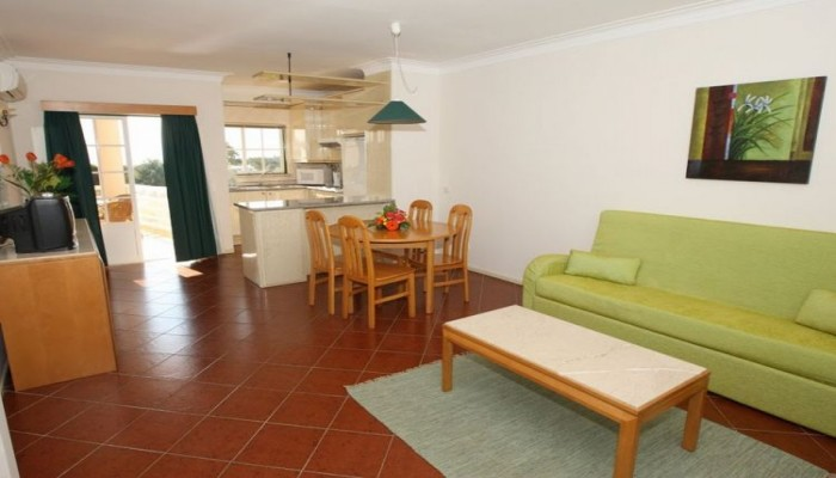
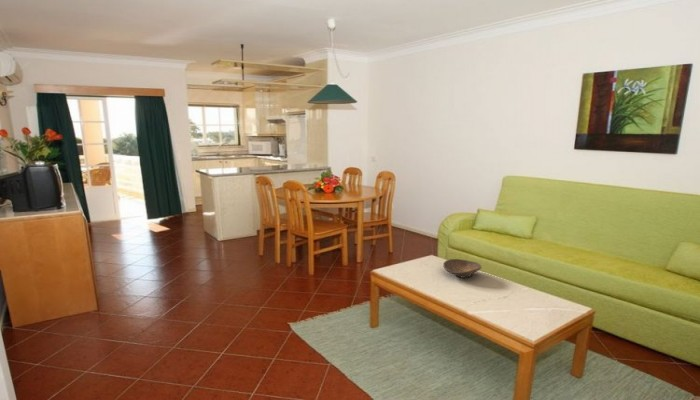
+ decorative bowl [442,258,482,279]
